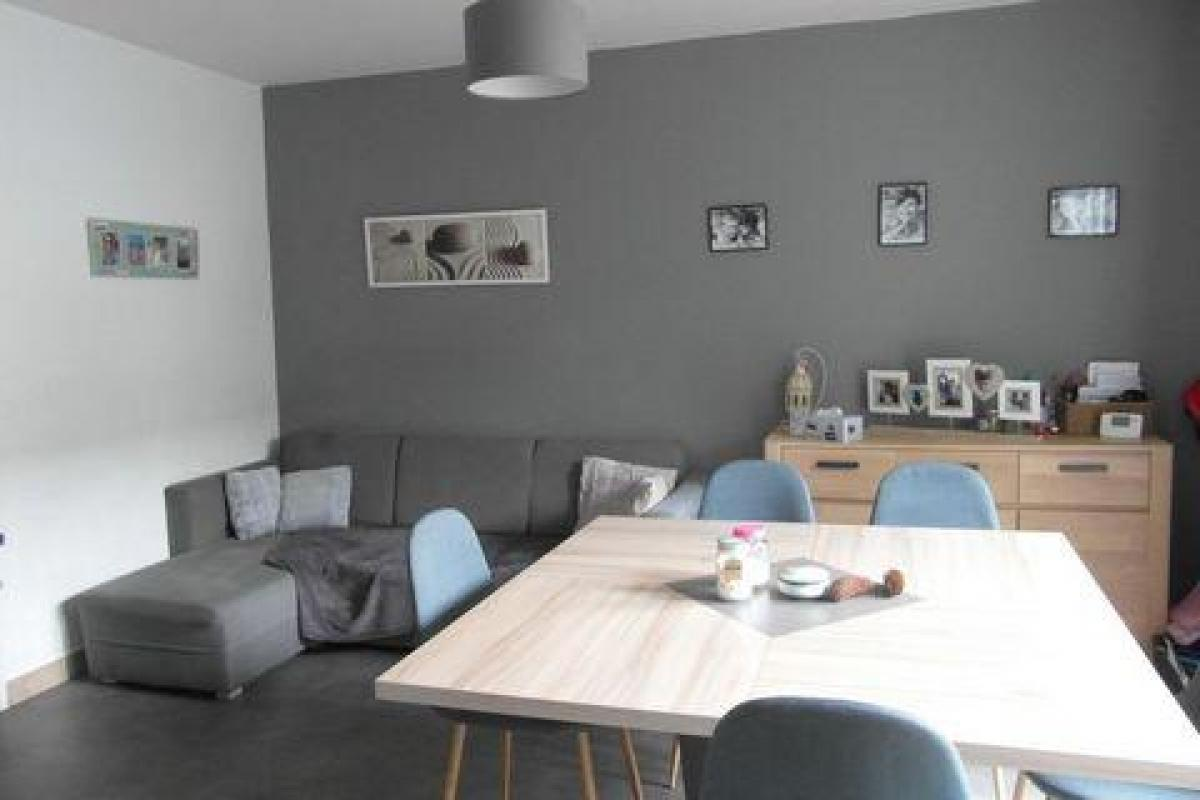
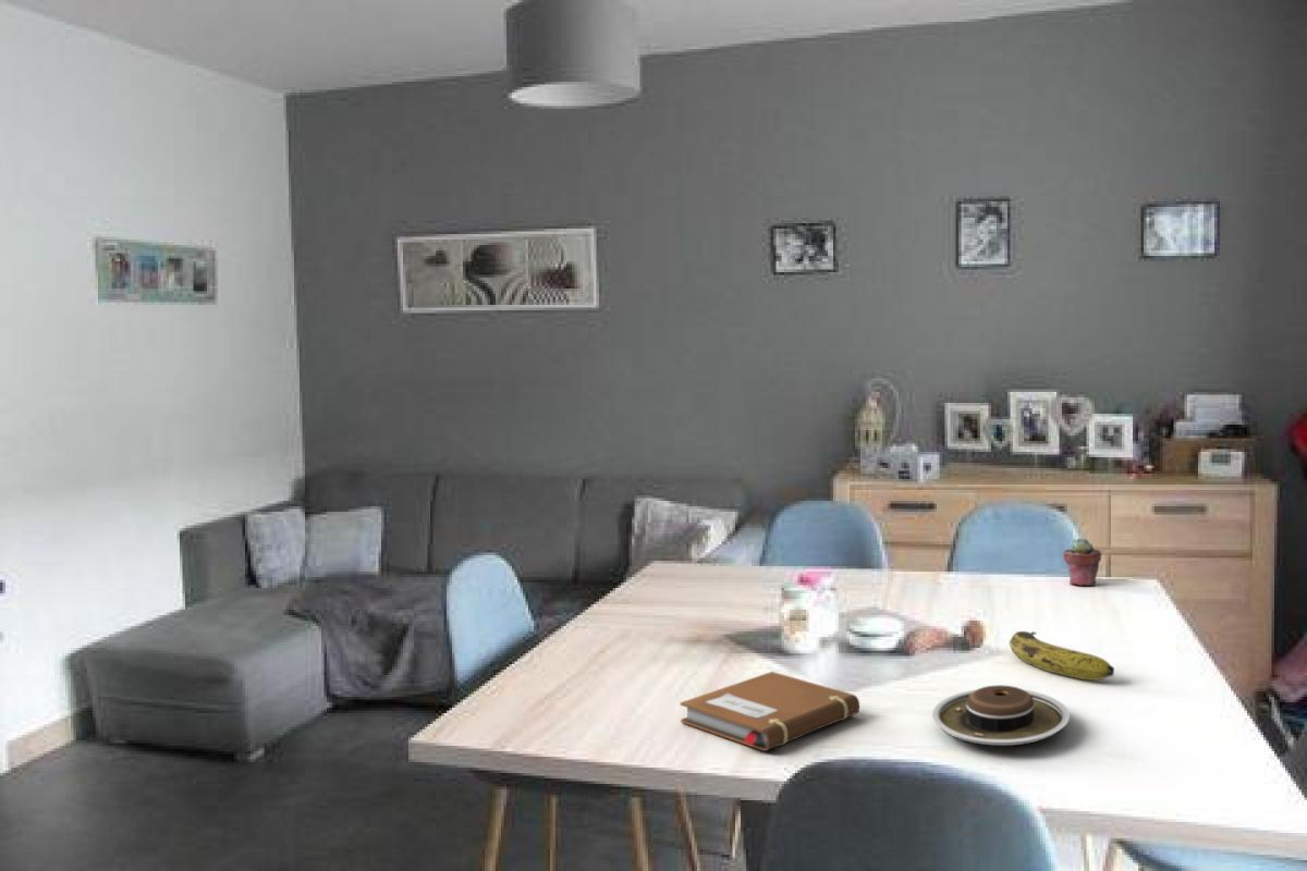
+ fruit [1009,630,1115,682]
+ plate [931,684,1071,747]
+ potted succulent [1062,537,1102,587]
+ notebook [680,671,860,752]
